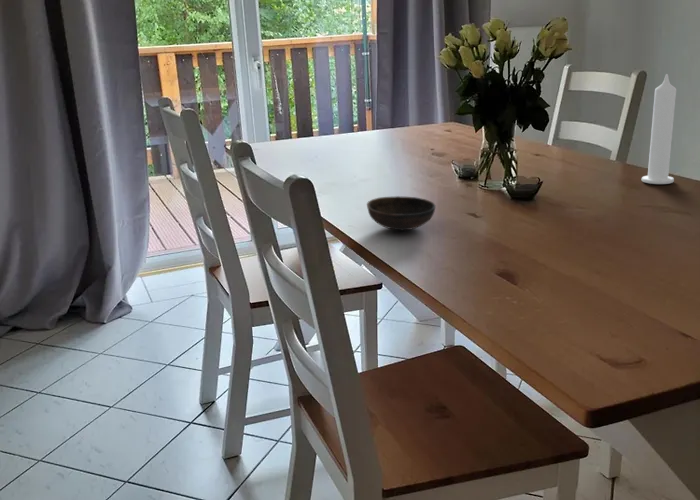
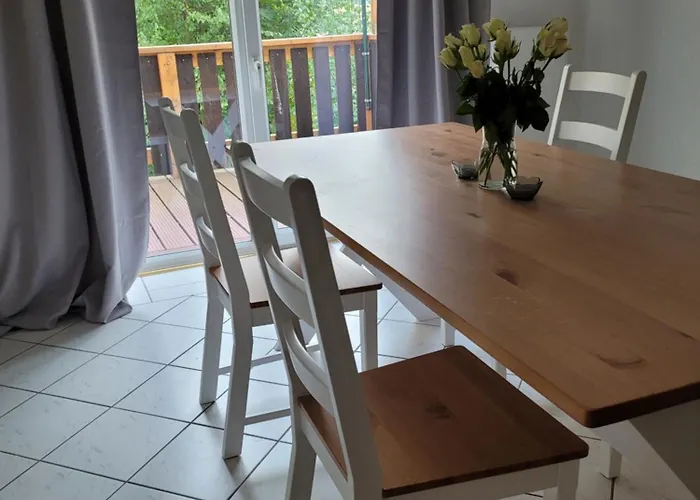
- candle [641,73,677,185]
- bowl [366,195,437,231]
